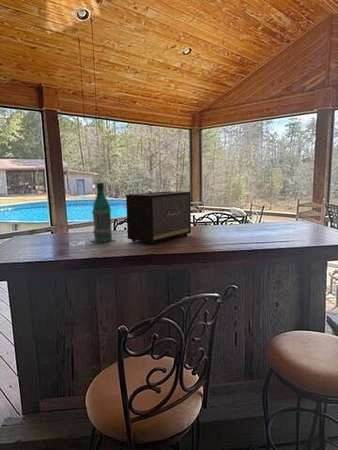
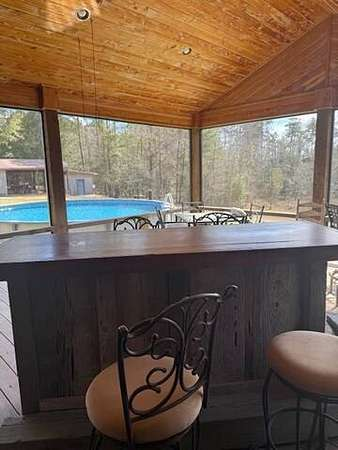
- speaker [125,190,192,245]
- bottle [90,182,116,244]
